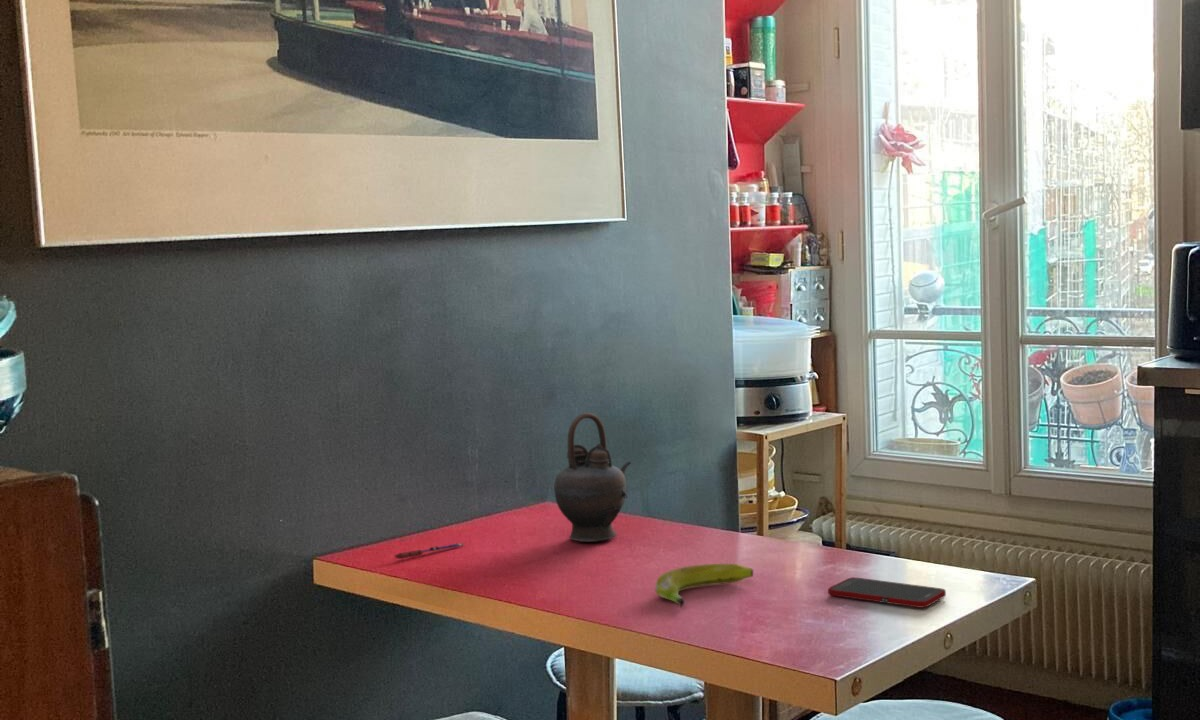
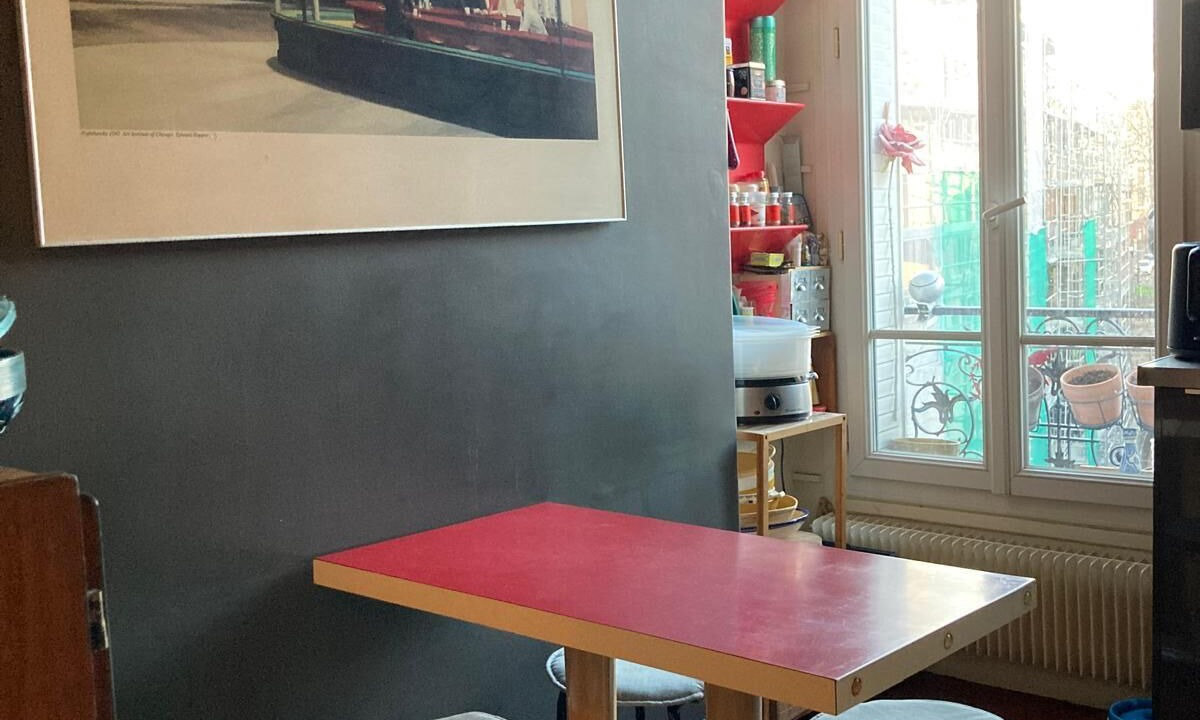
- pen [394,542,465,560]
- cell phone [827,576,947,609]
- banana [654,563,754,608]
- teapot [553,412,632,543]
